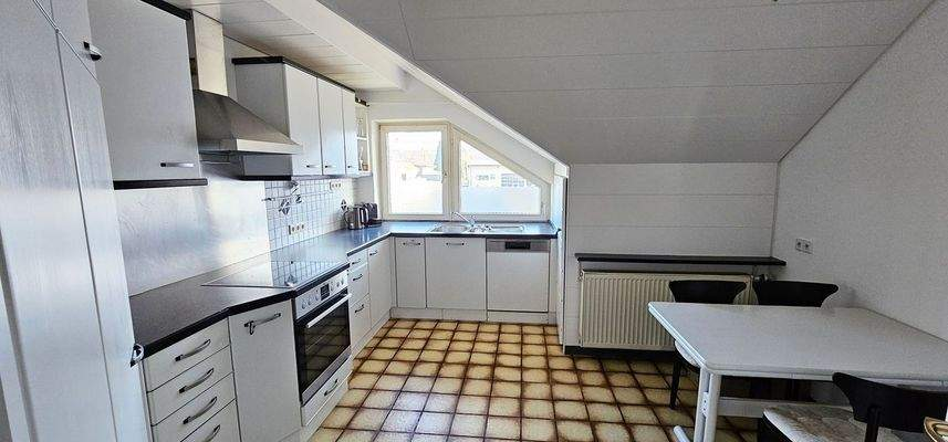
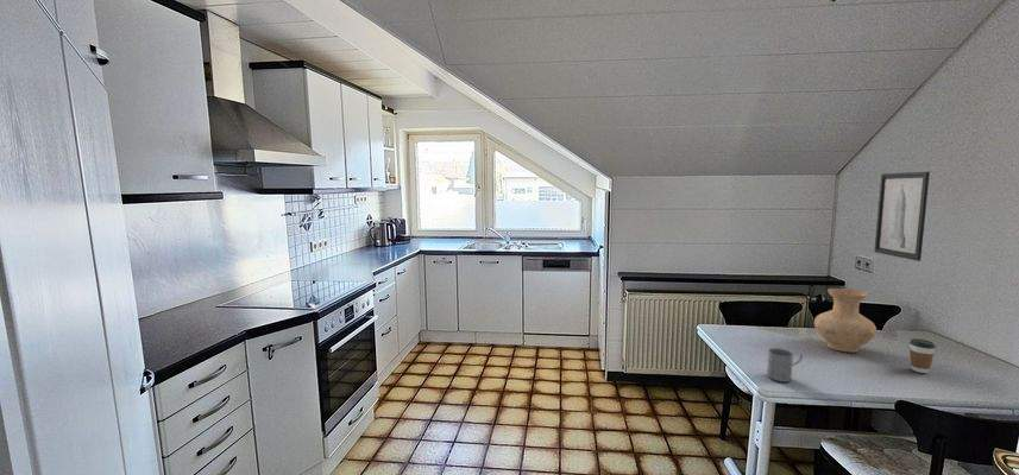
+ mug [766,347,804,384]
+ coffee cup [908,337,937,374]
+ wall art [873,171,931,262]
+ vase [813,287,878,354]
